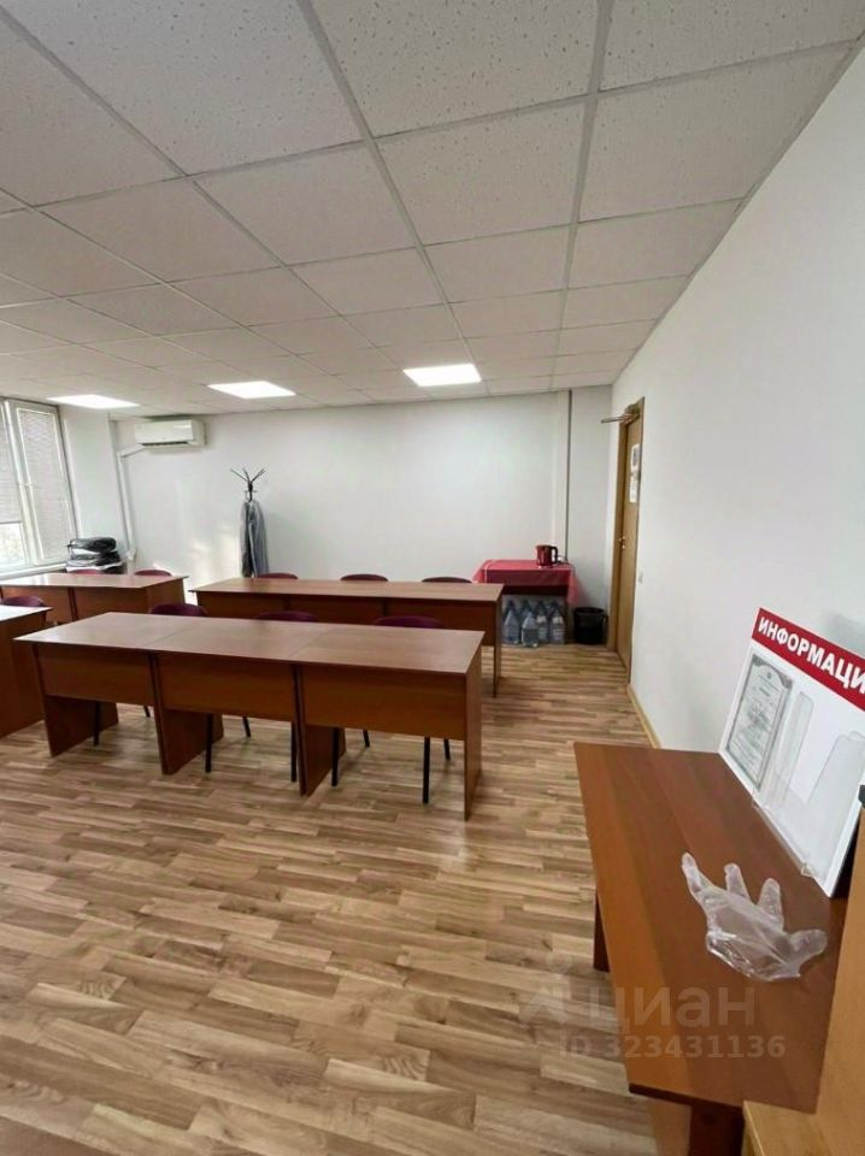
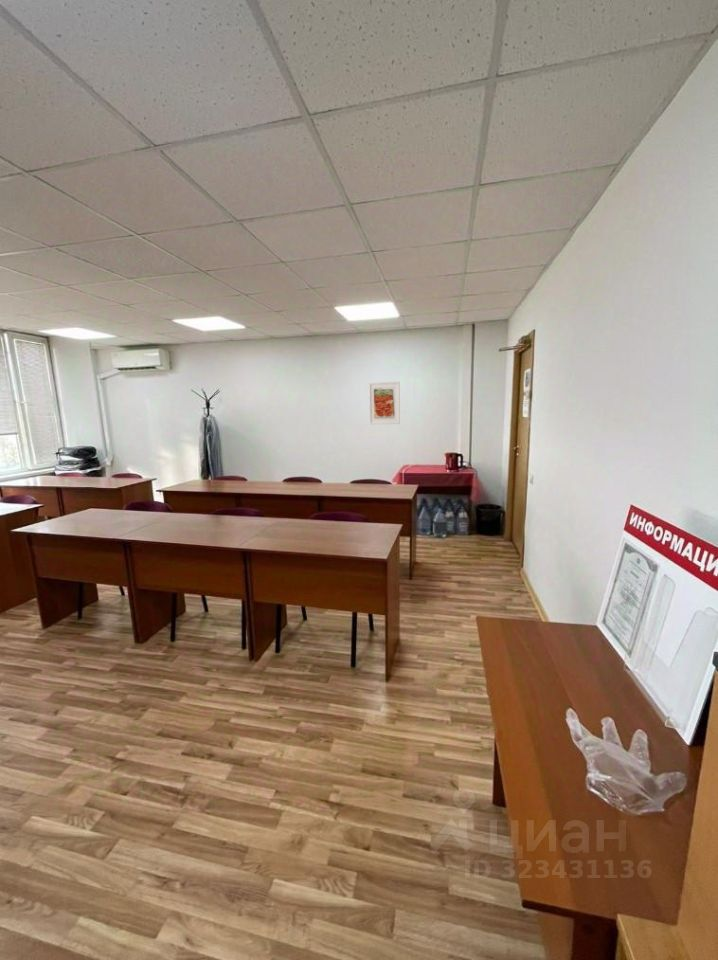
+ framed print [368,381,401,425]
